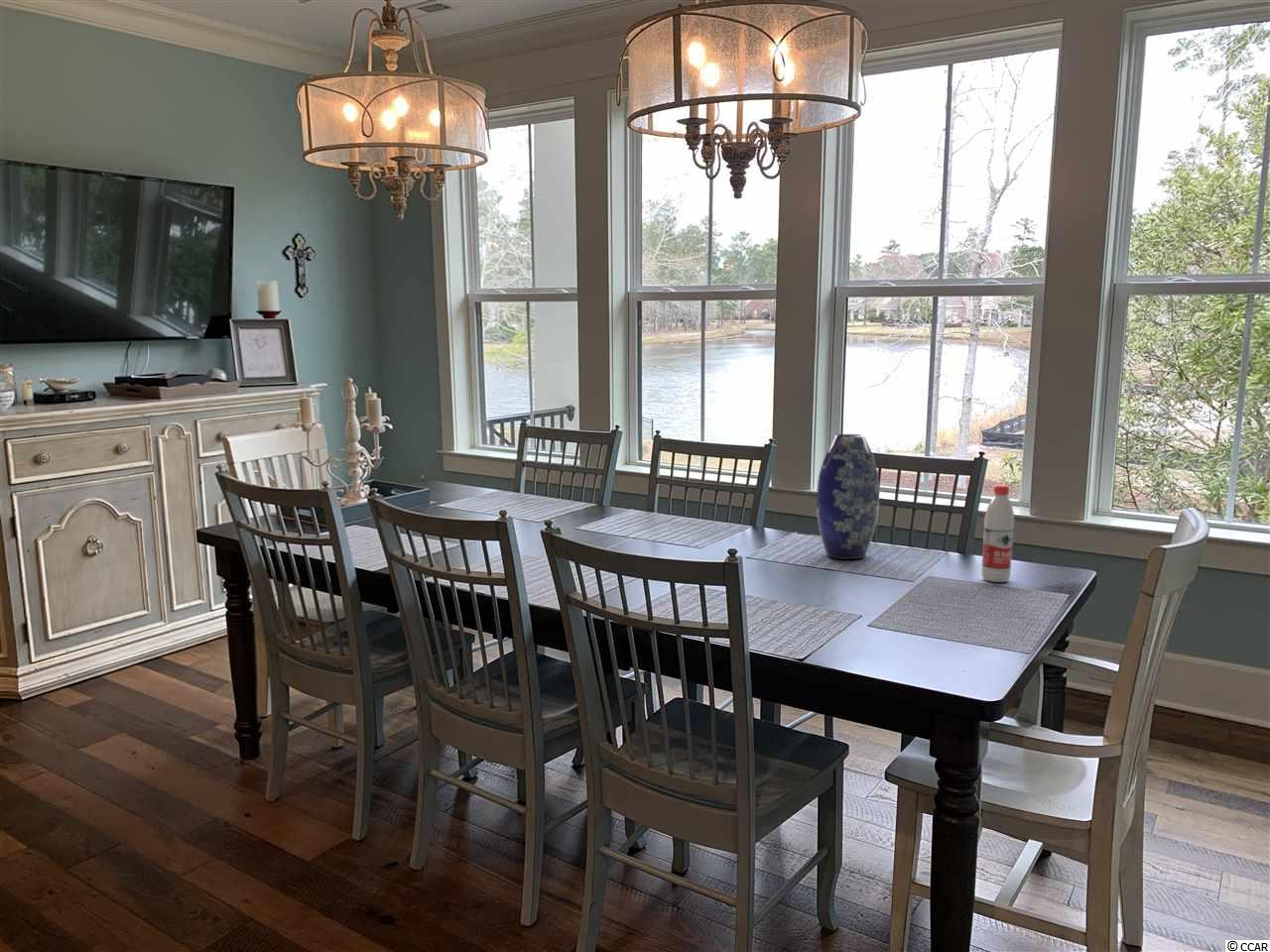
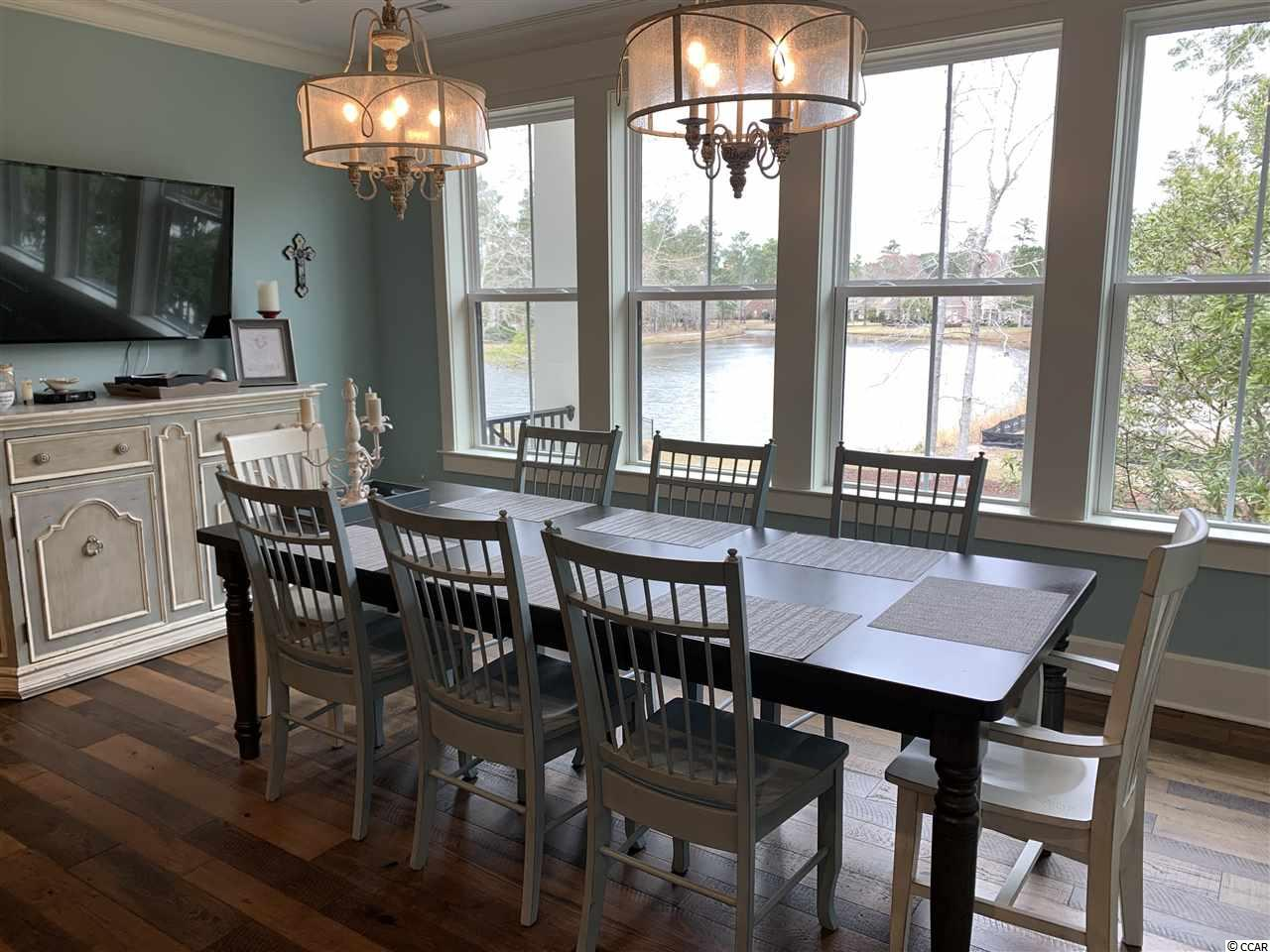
- vase [816,433,880,560]
- water bottle [980,483,1015,583]
